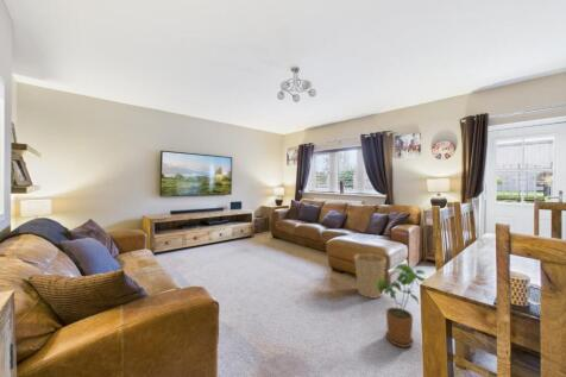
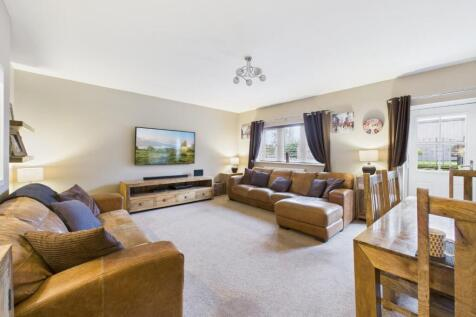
- basket [353,247,388,300]
- house plant [377,263,427,348]
